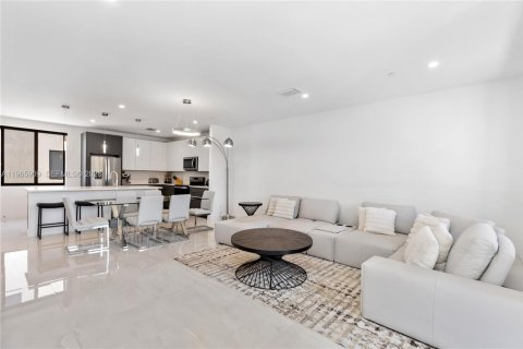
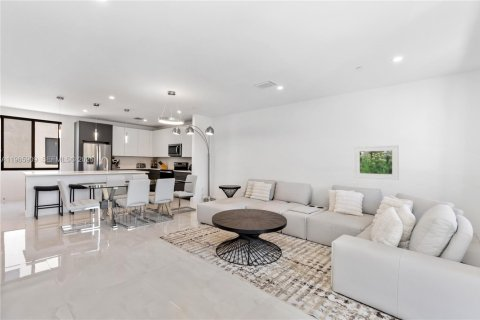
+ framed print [354,144,400,181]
